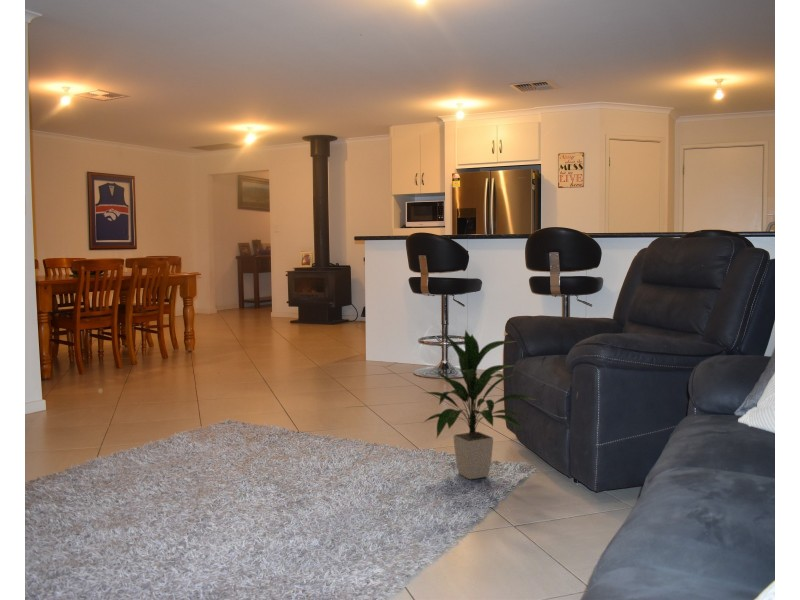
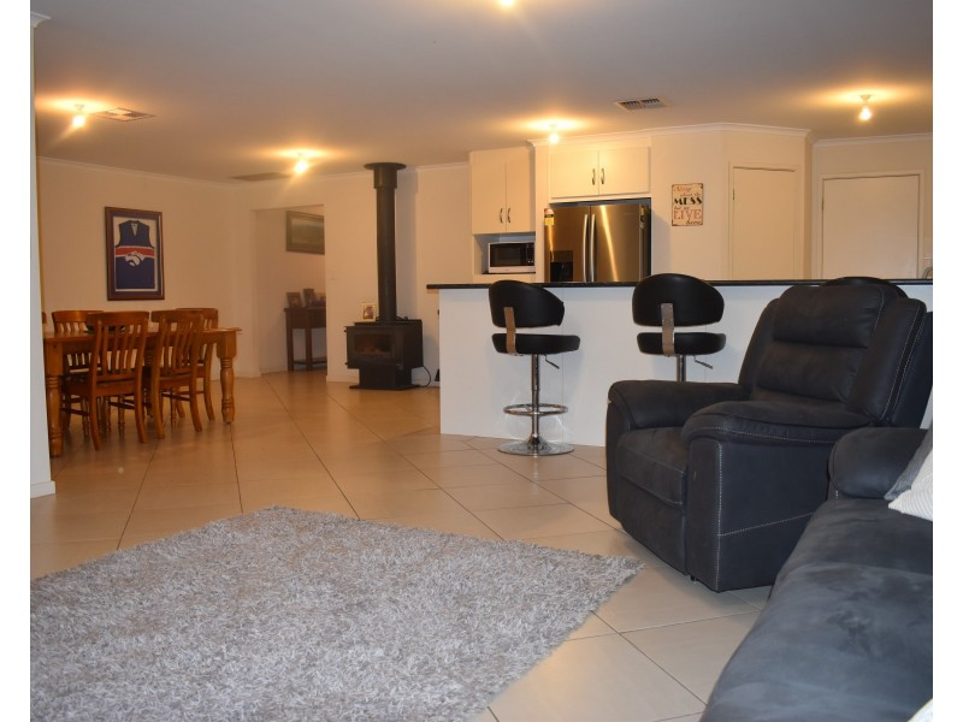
- indoor plant [420,329,537,480]
